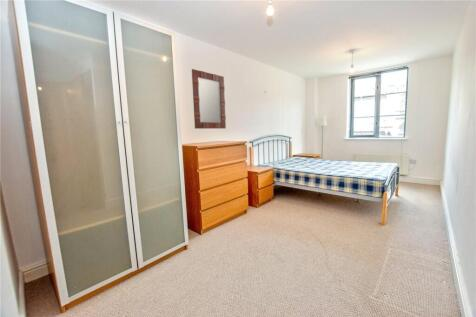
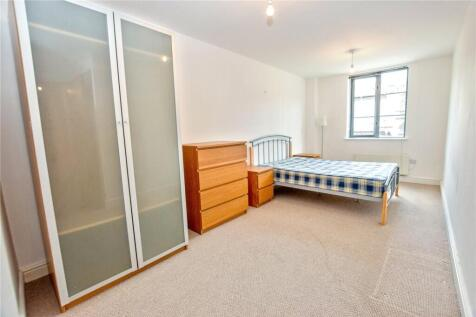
- home mirror [191,68,227,130]
